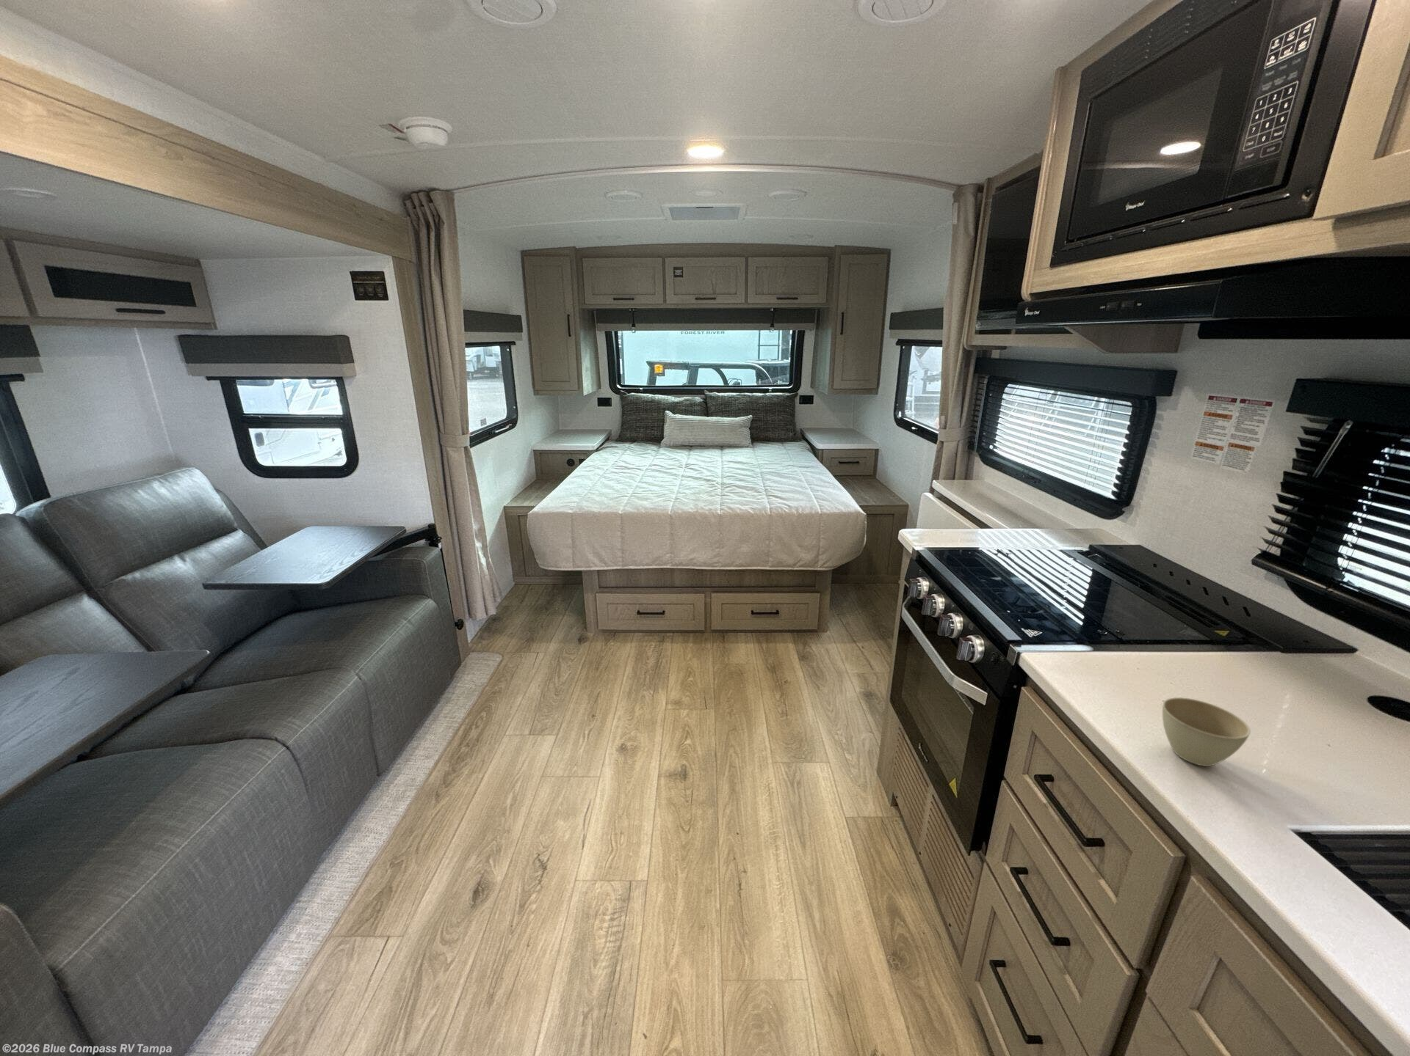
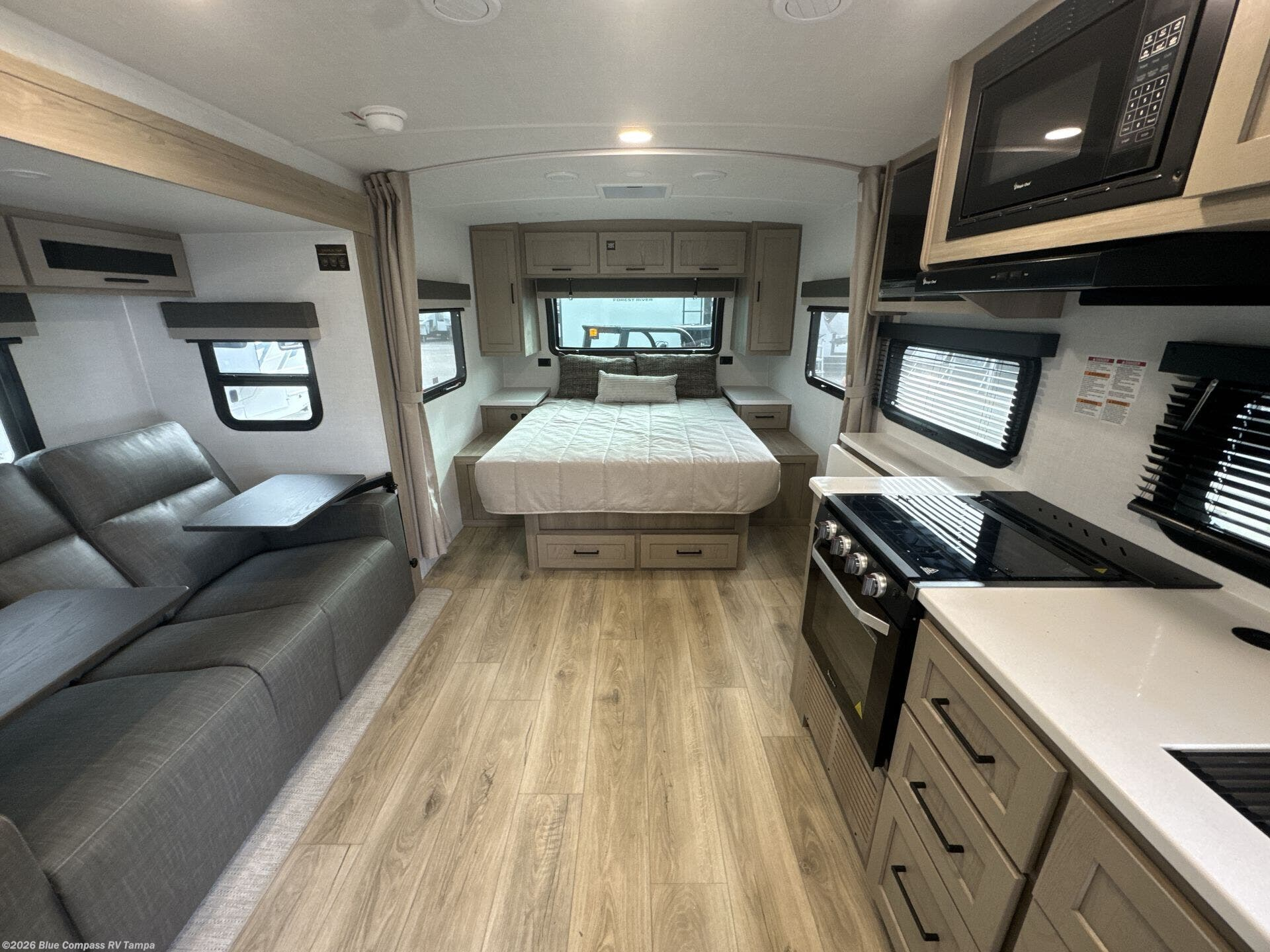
- flower pot [1161,697,1251,768]
